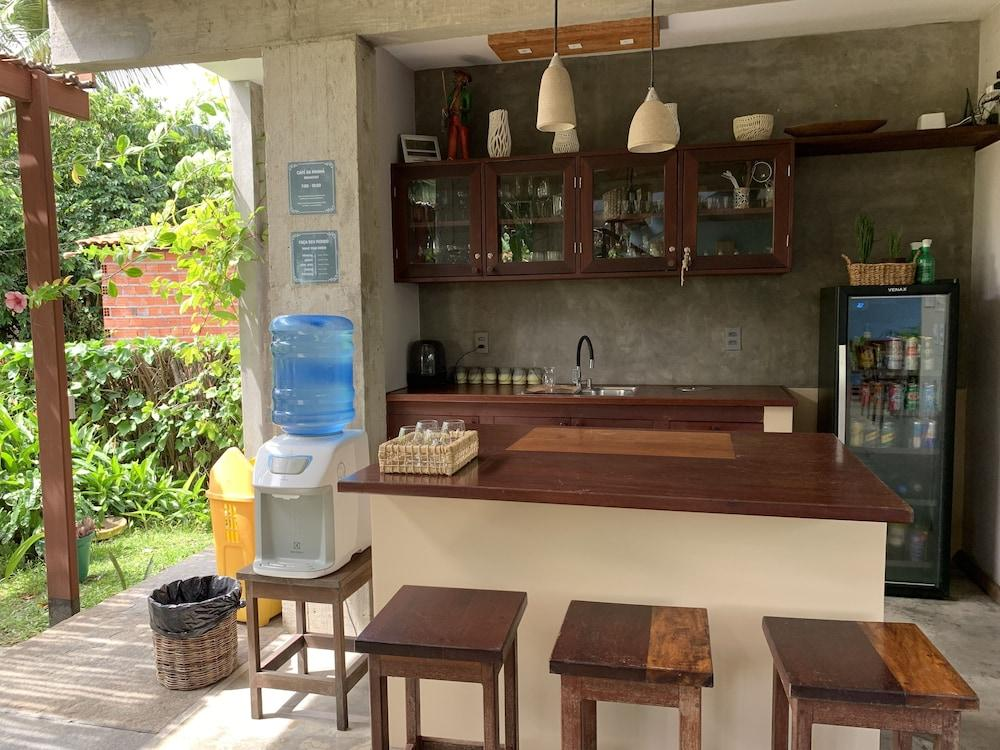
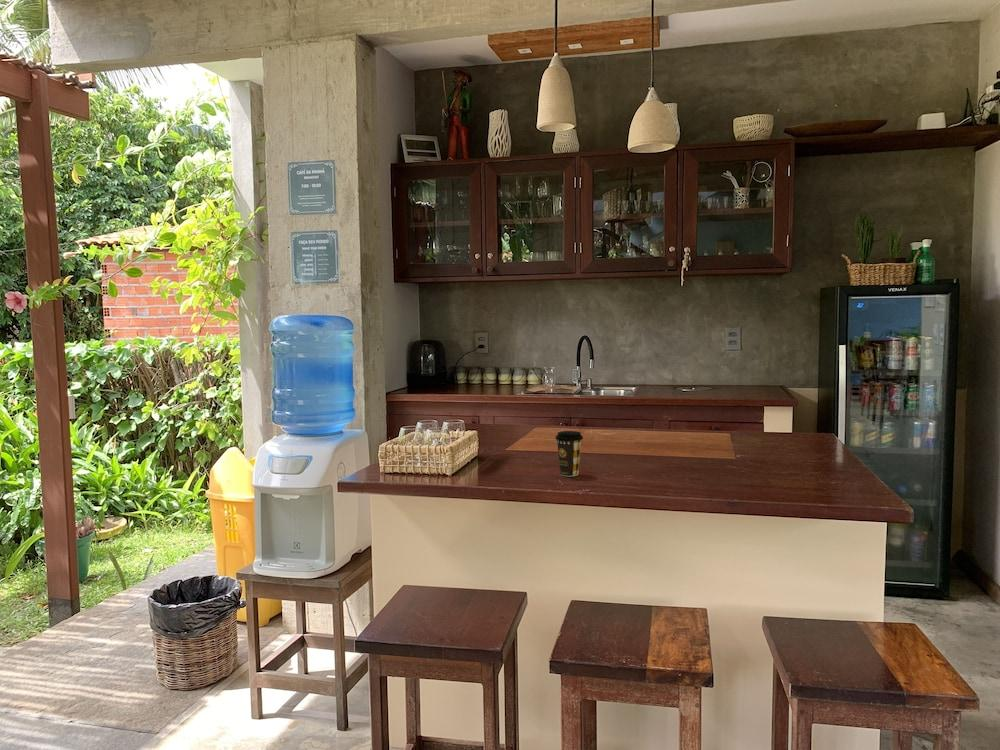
+ coffee cup [554,430,584,478]
